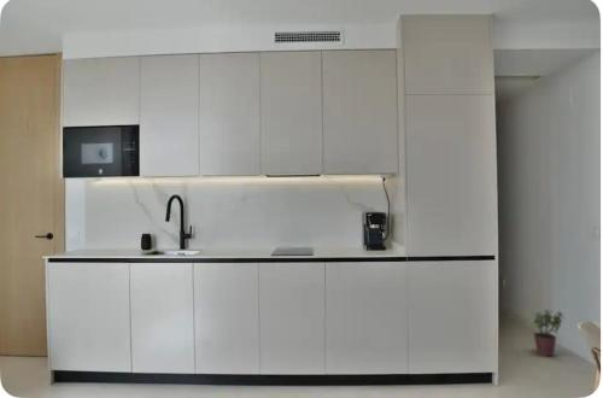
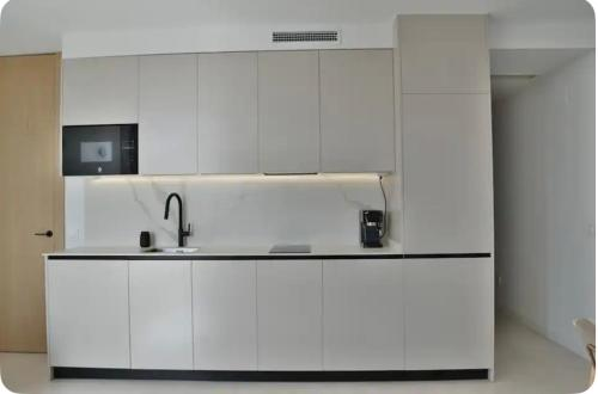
- potted plant [532,309,566,357]
